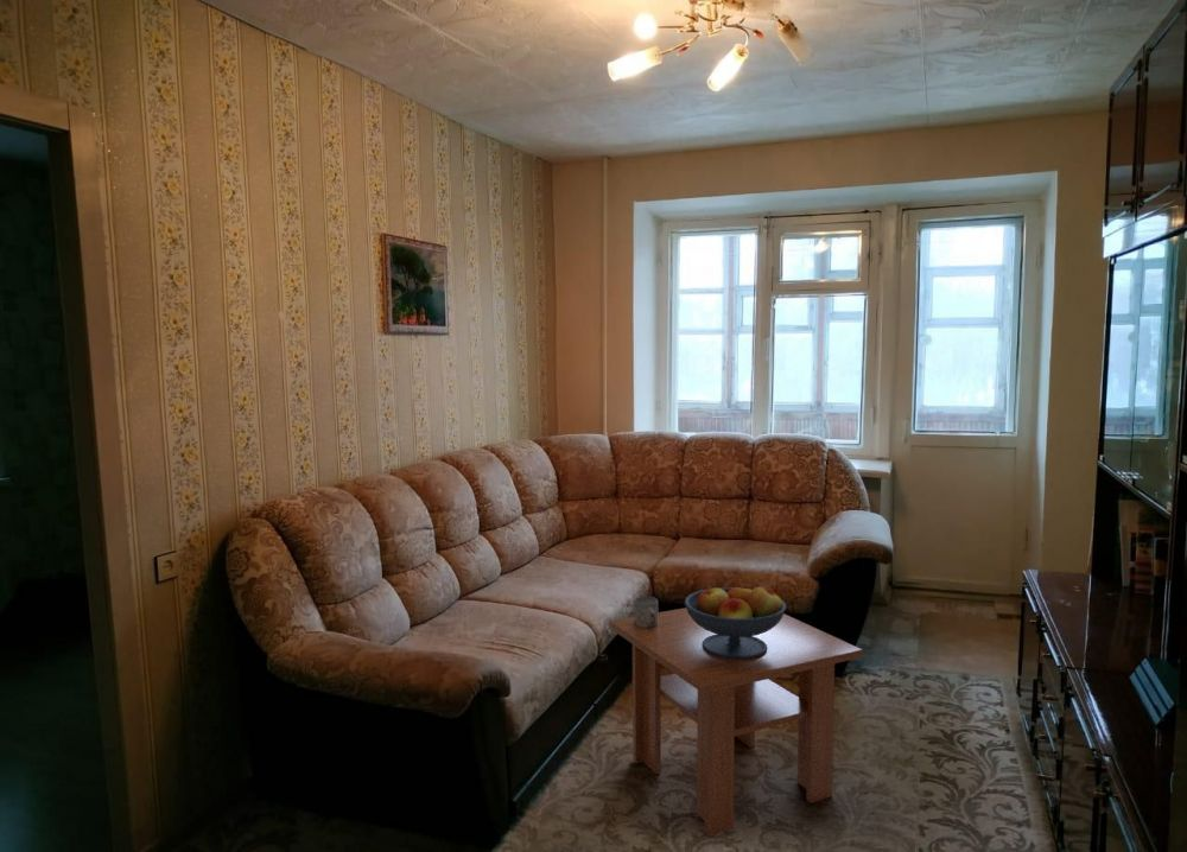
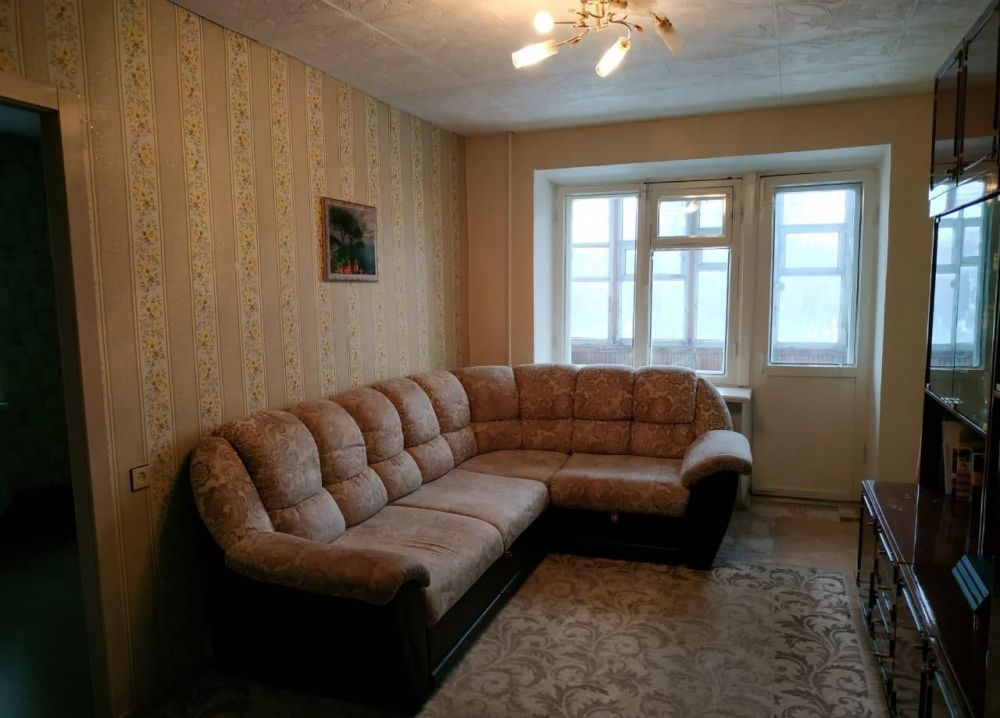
- fruit bowl [684,583,787,659]
- coffee table [609,606,864,838]
- mug [633,595,659,628]
